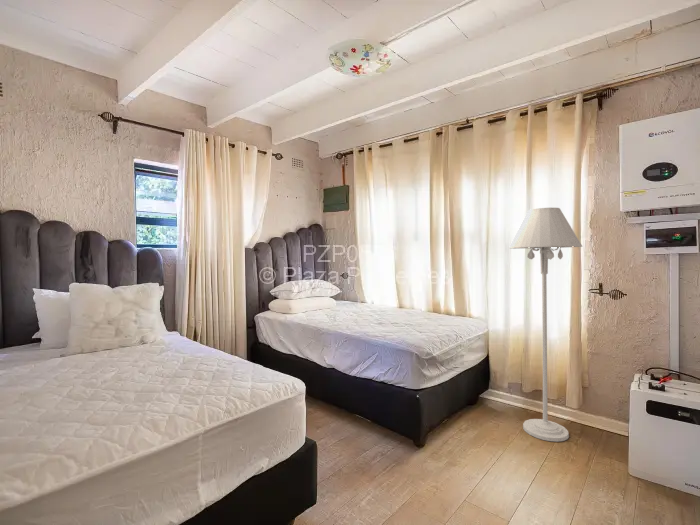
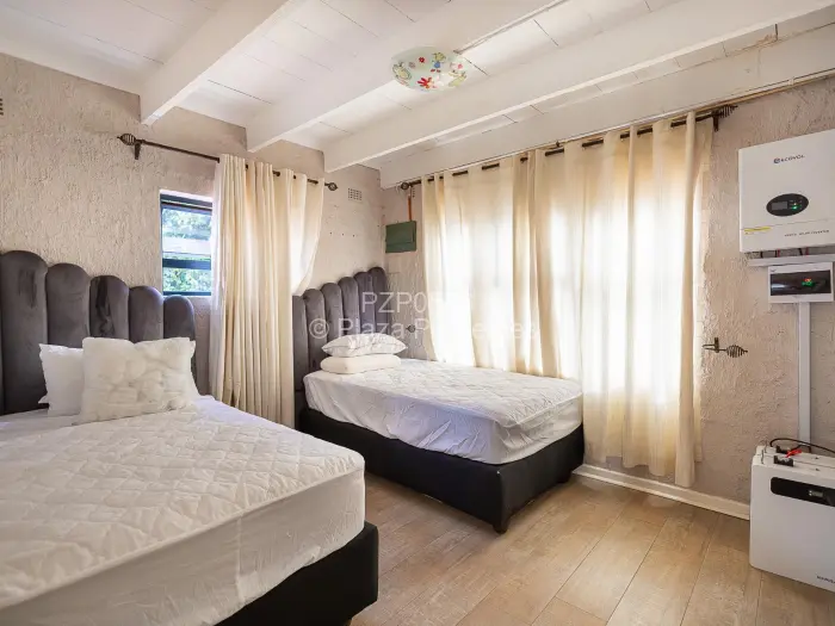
- floor lamp [508,207,583,443]
